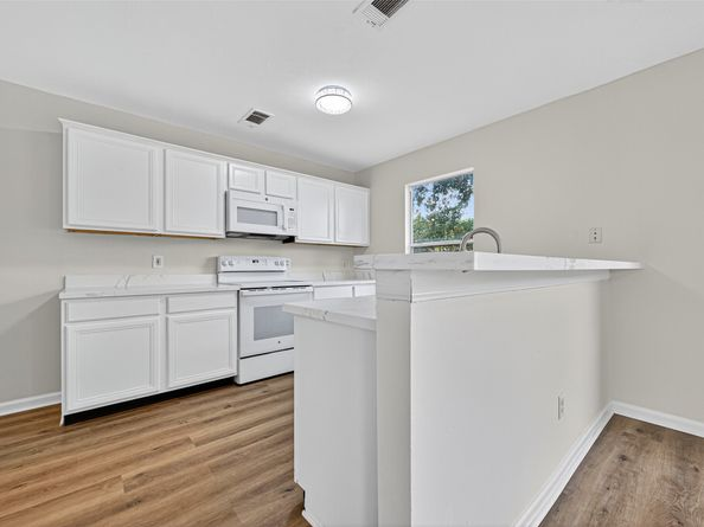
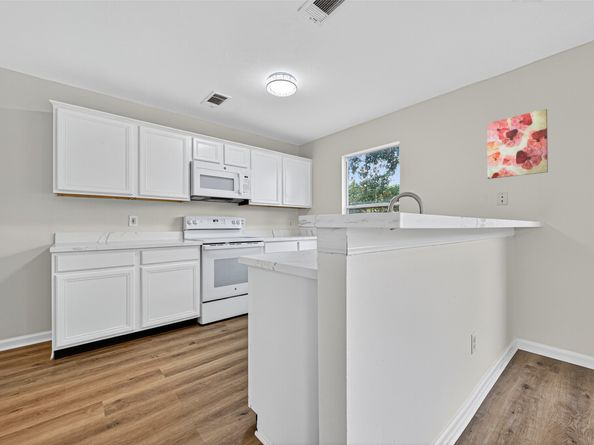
+ wall art [486,108,549,180]
